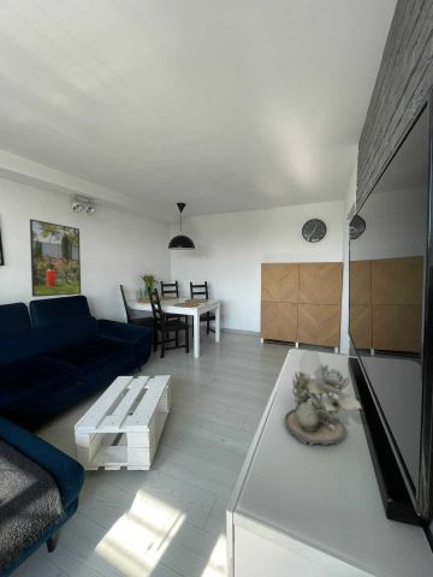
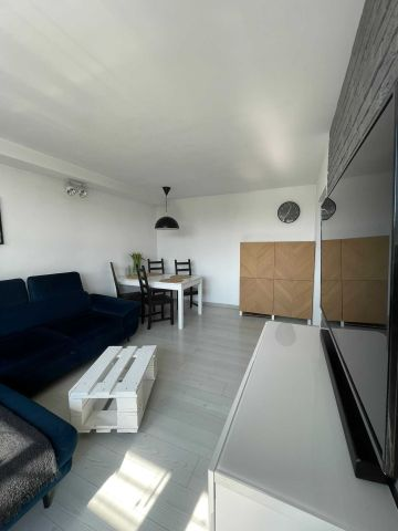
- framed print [29,218,82,298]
- succulent plant [284,362,362,447]
